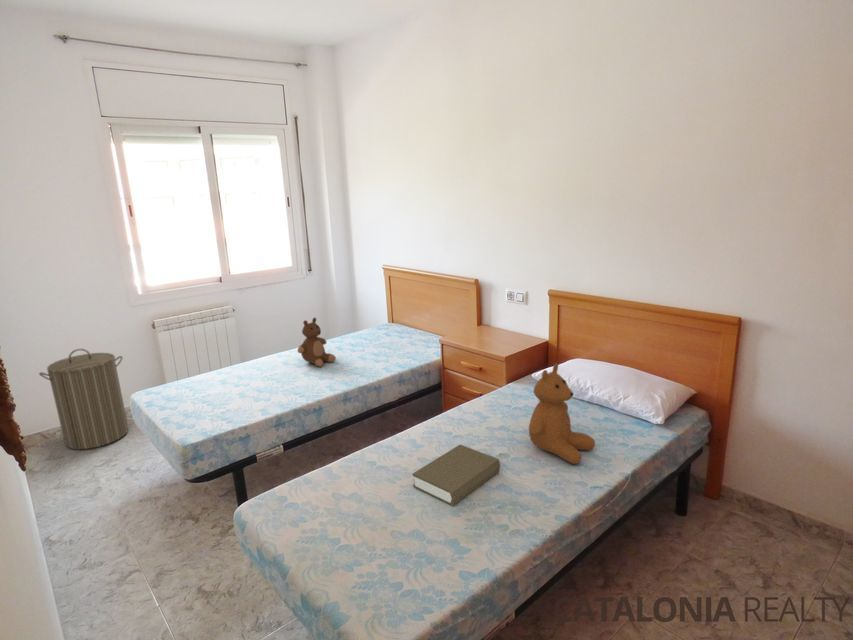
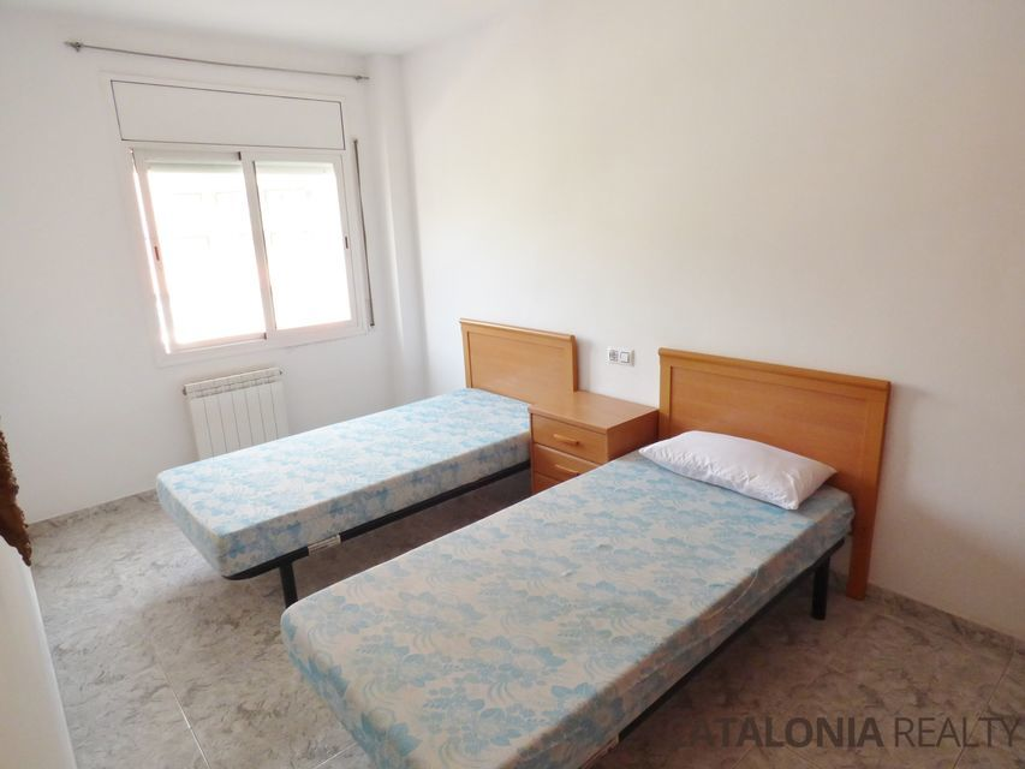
- teddy bear [297,317,337,368]
- teddy bear [528,362,596,465]
- book [412,444,501,507]
- laundry hamper [38,348,130,451]
